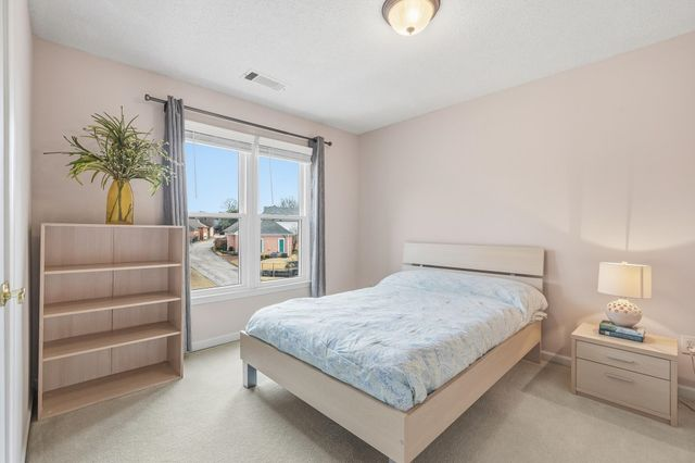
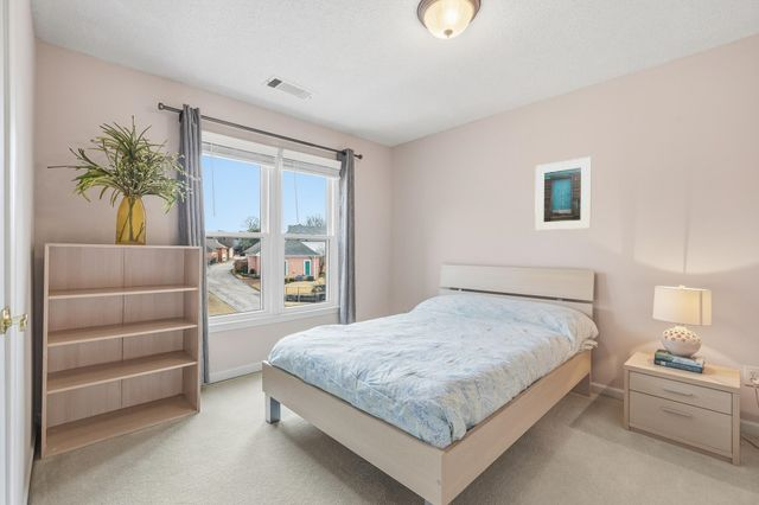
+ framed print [534,155,593,231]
